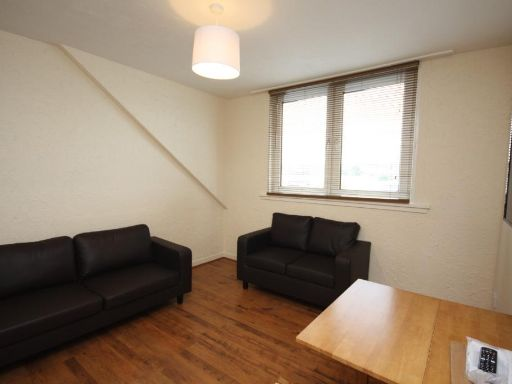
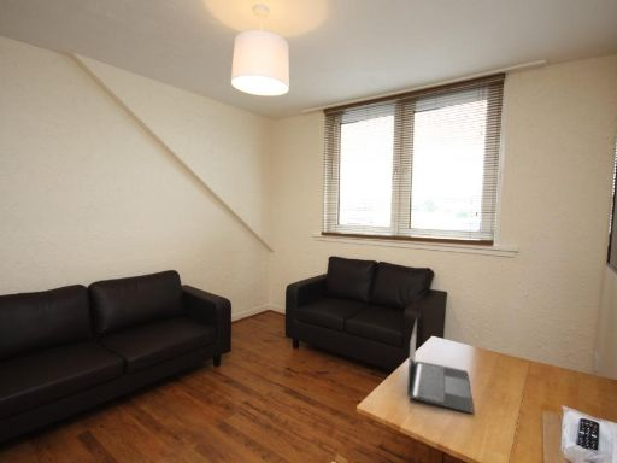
+ laptop [406,316,475,415]
